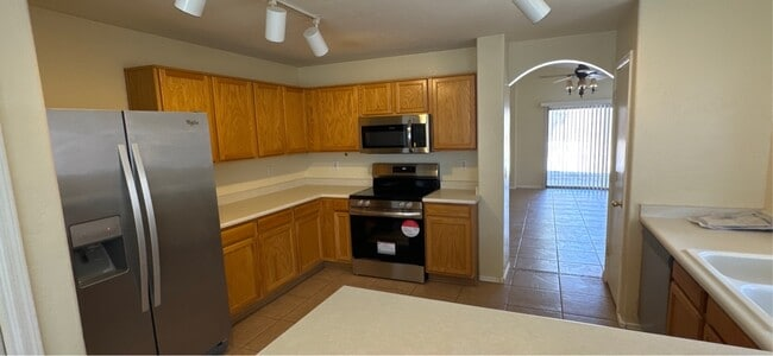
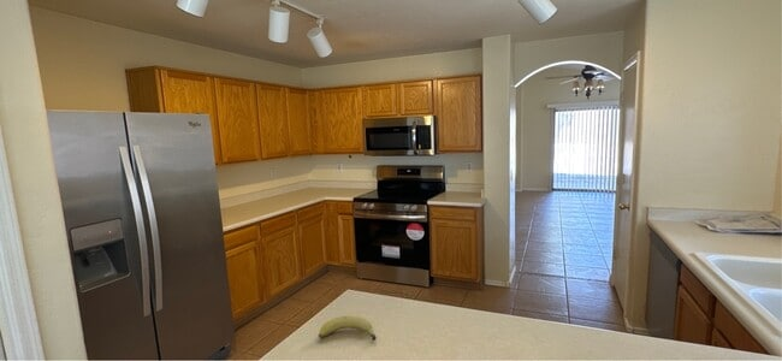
+ fruit [318,314,378,342]
